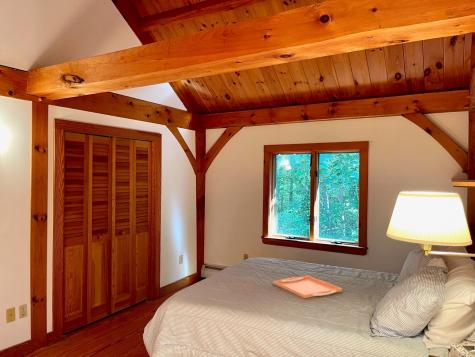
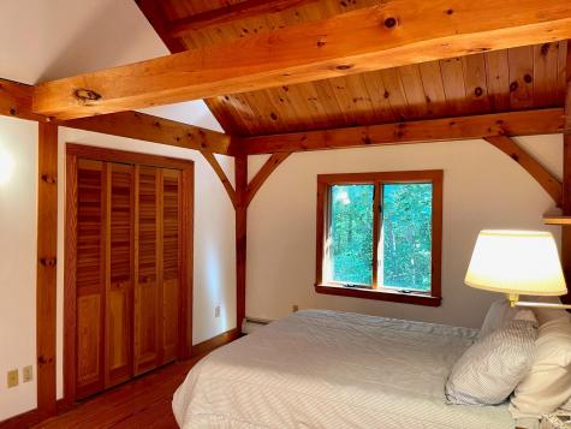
- serving tray [272,275,343,299]
